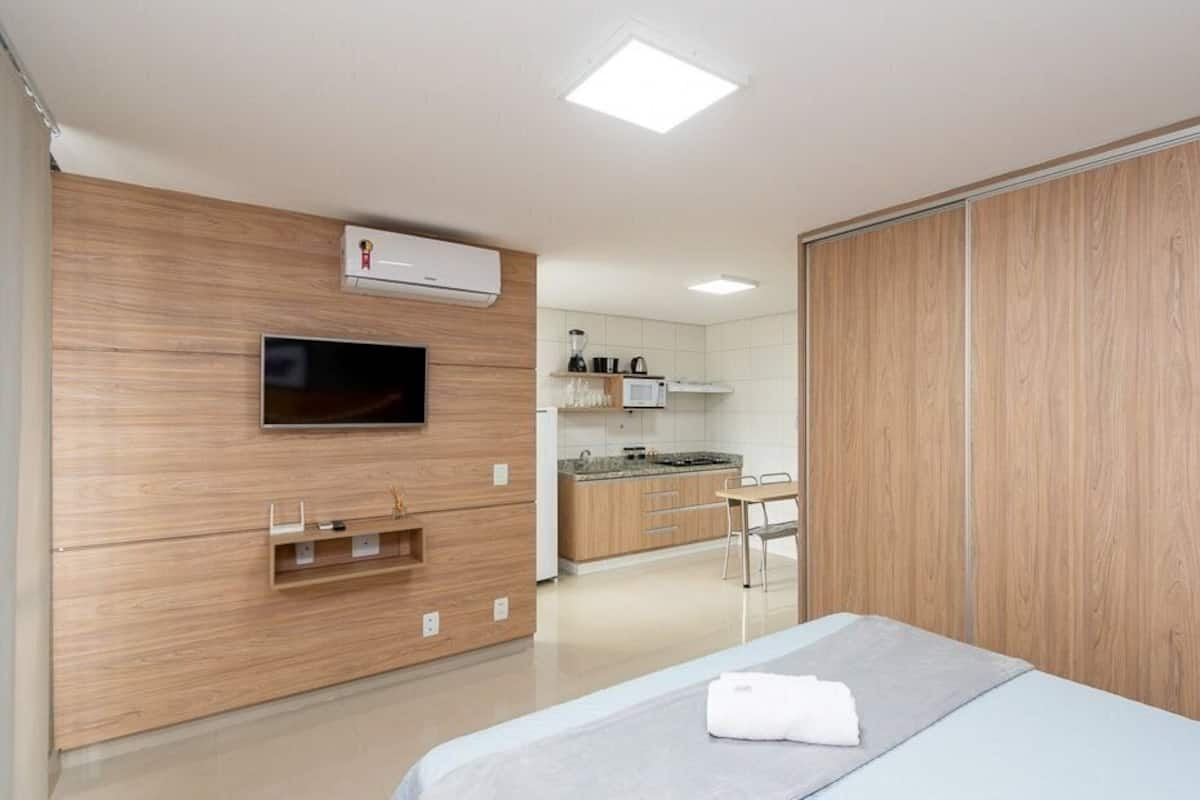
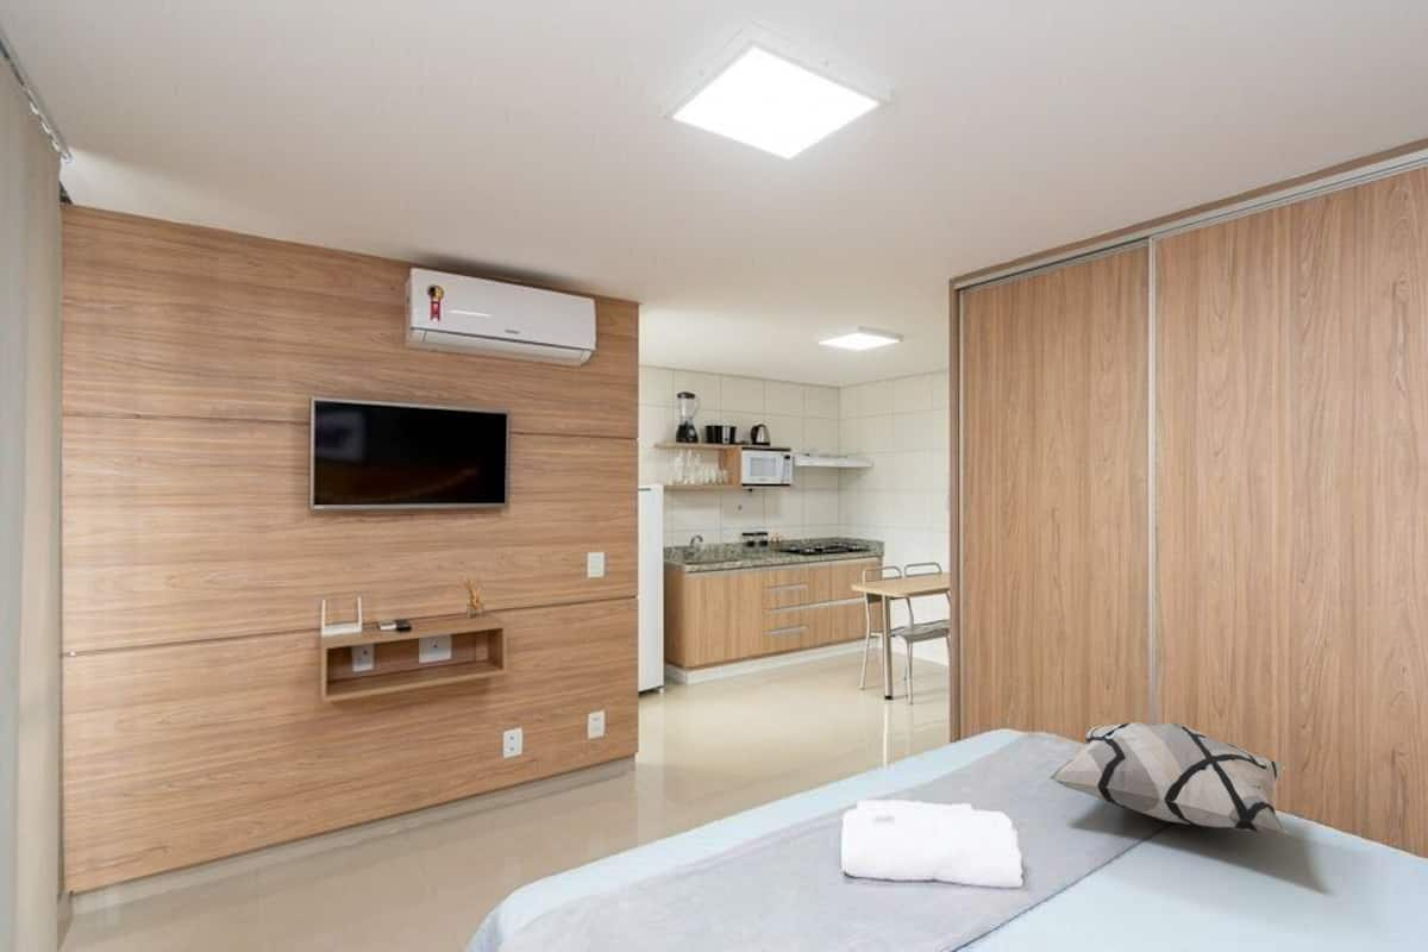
+ decorative pillow [1048,721,1289,834]
